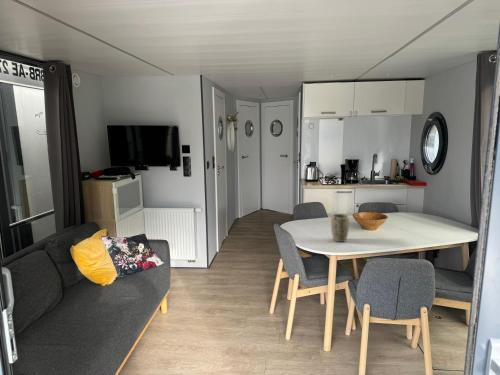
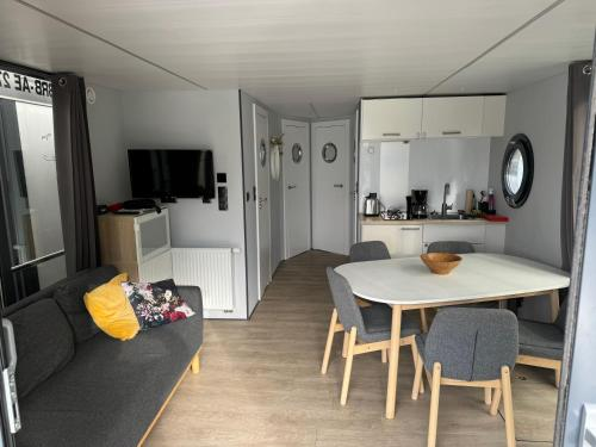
- plant pot [330,213,350,243]
